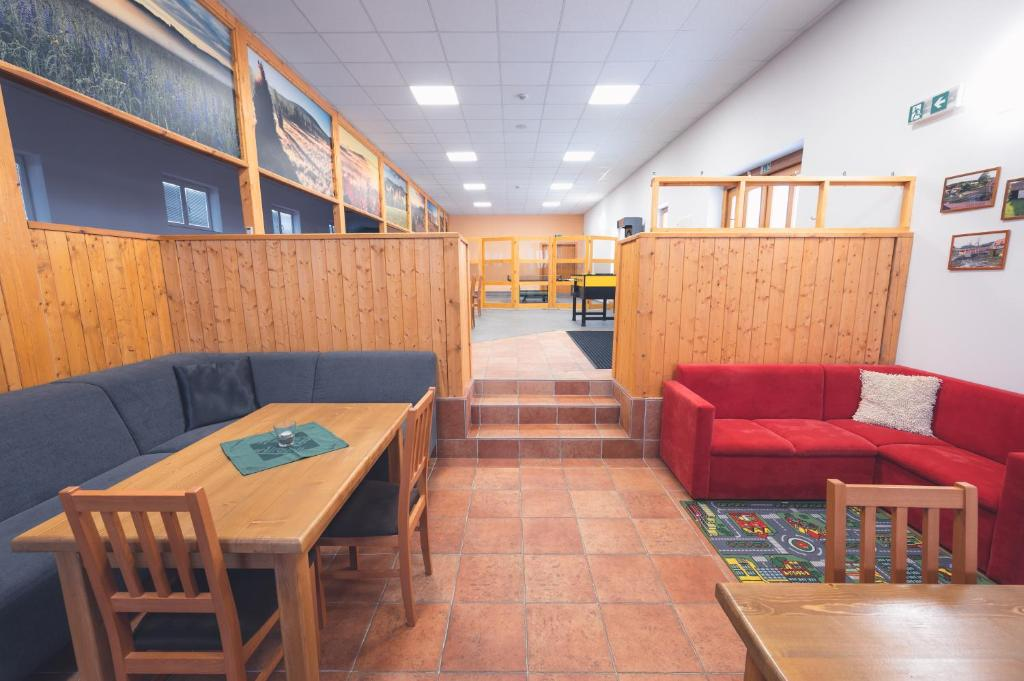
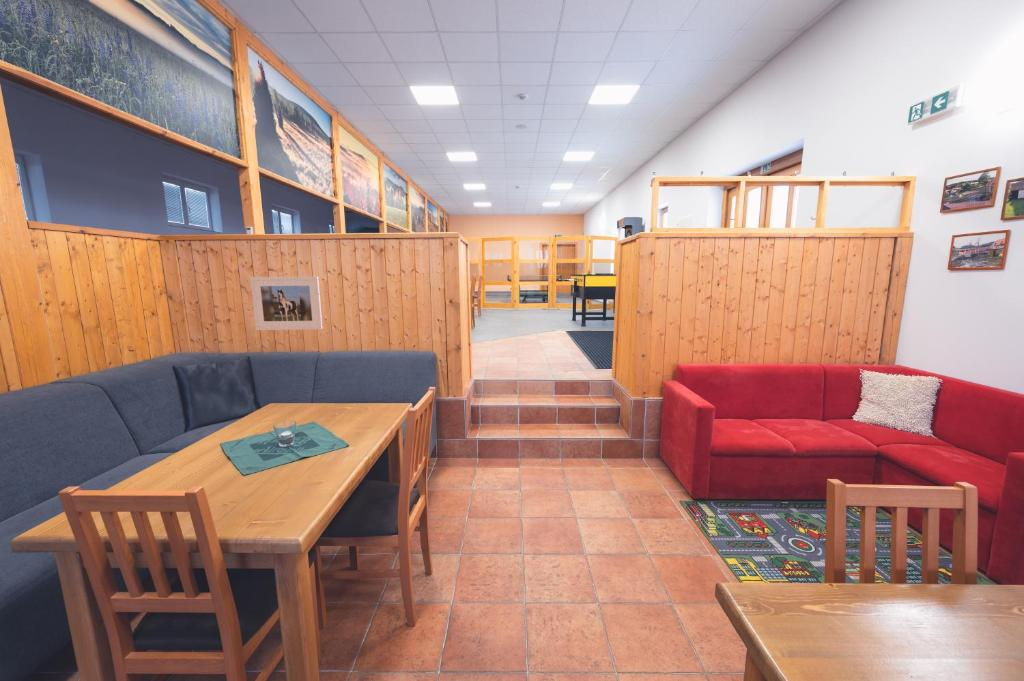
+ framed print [249,276,323,331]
